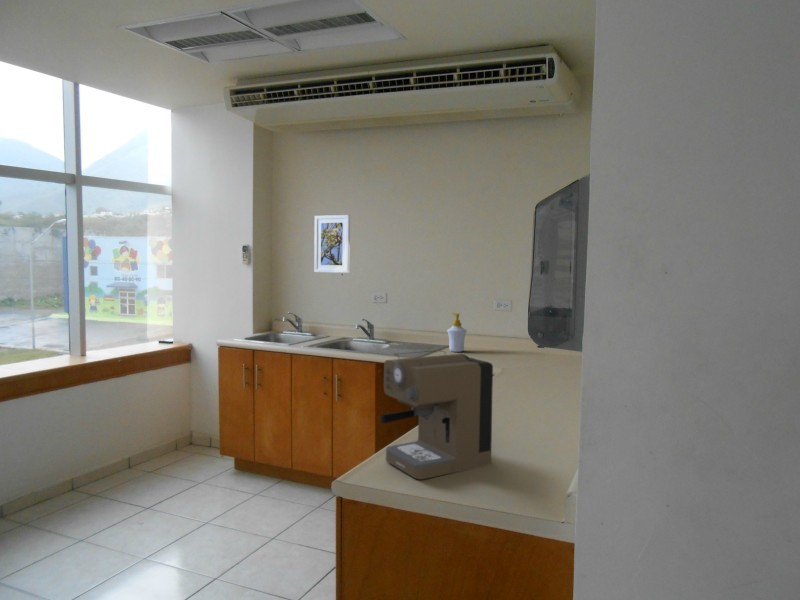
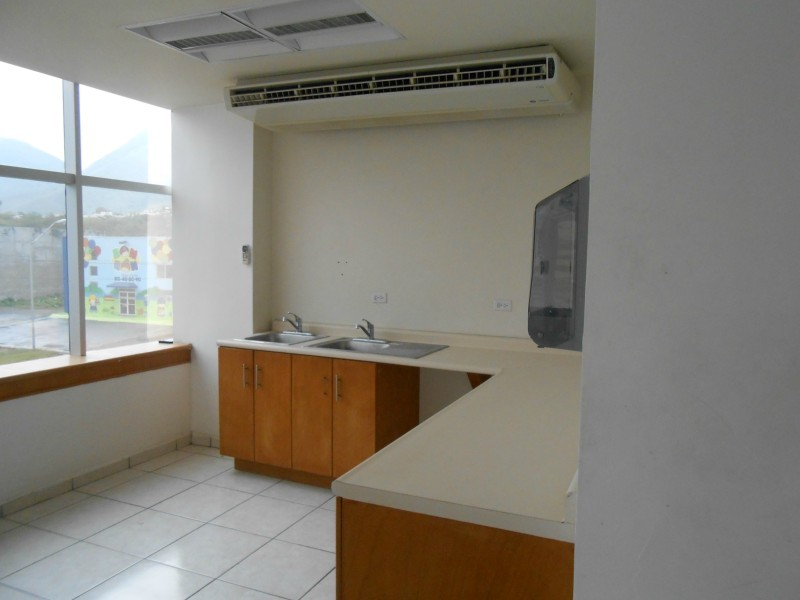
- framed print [313,214,351,274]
- coffee maker [380,350,494,480]
- soap bottle [446,312,468,353]
